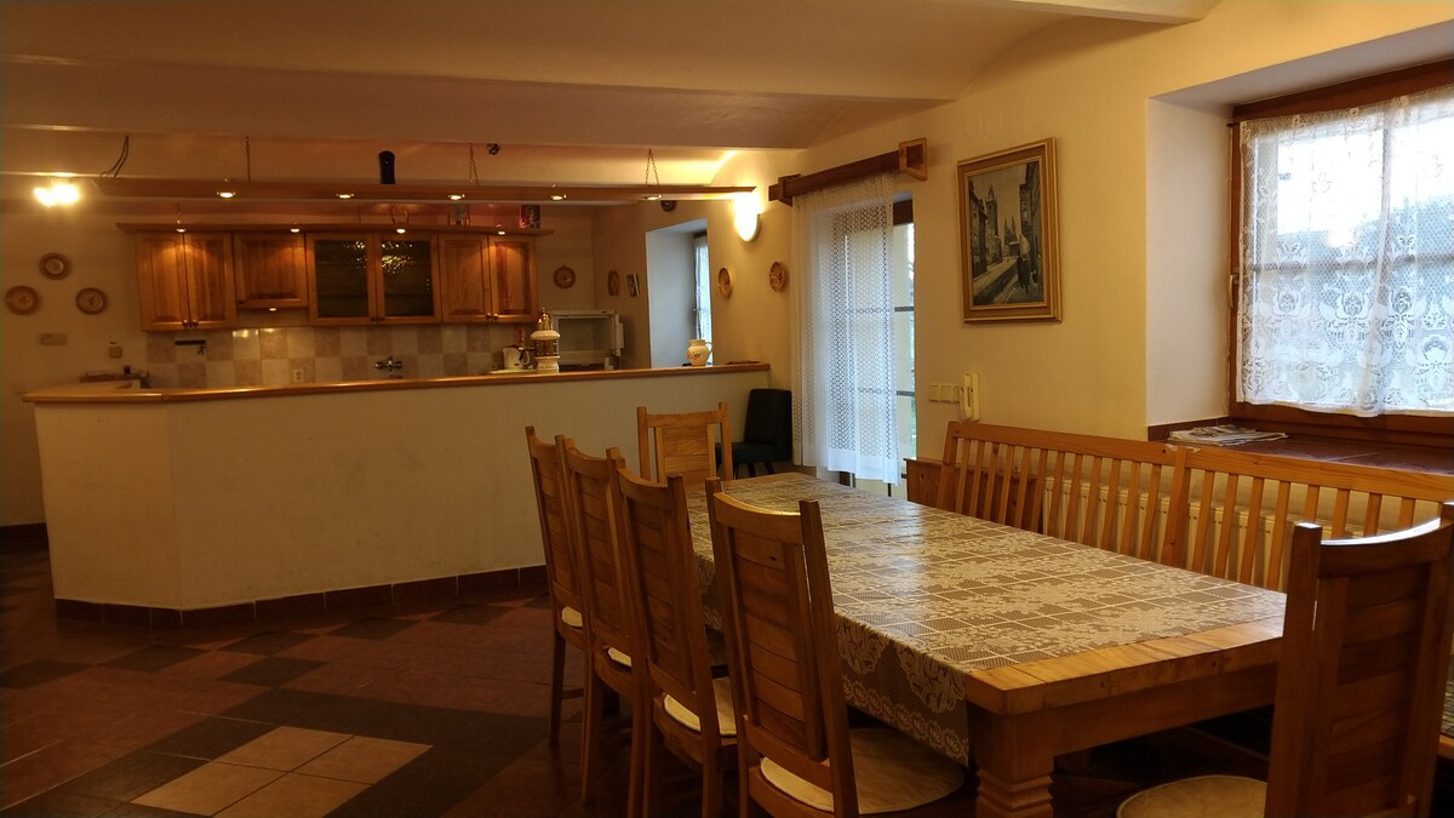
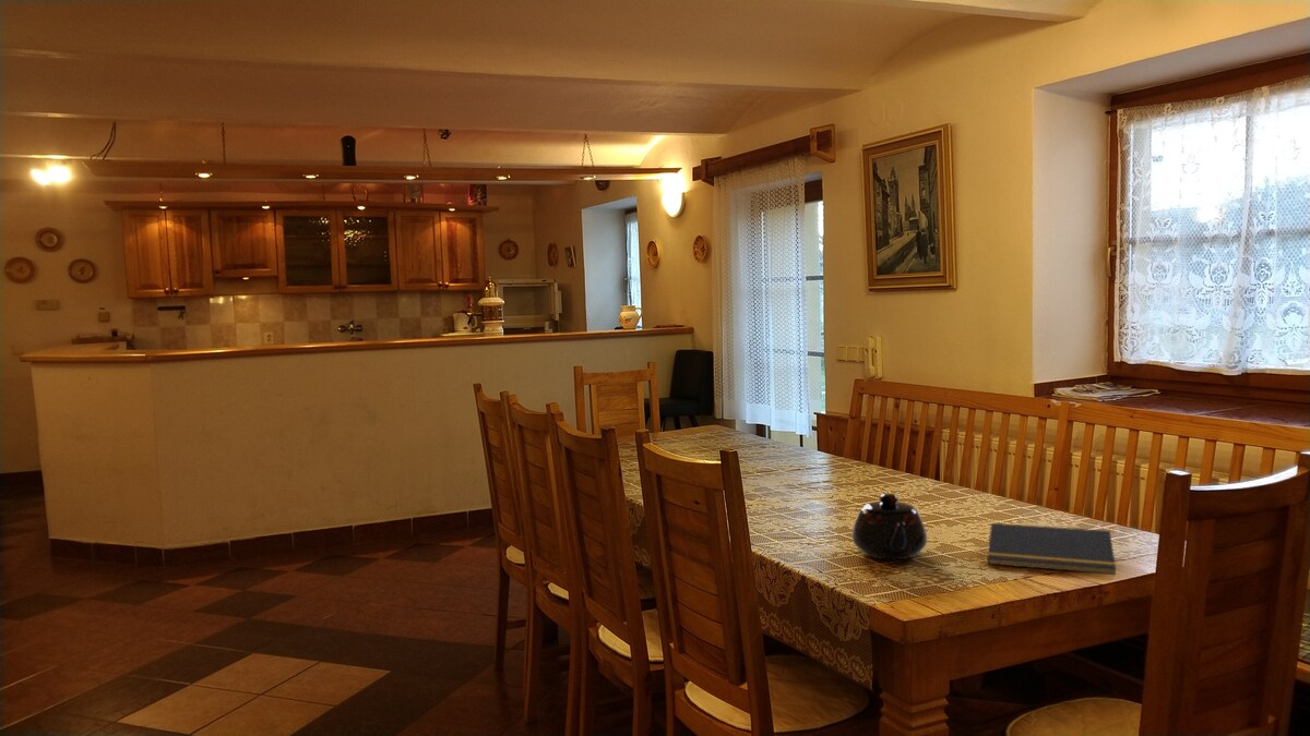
+ notepad [987,522,1117,576]
+ teapot [851,493,928,560]
